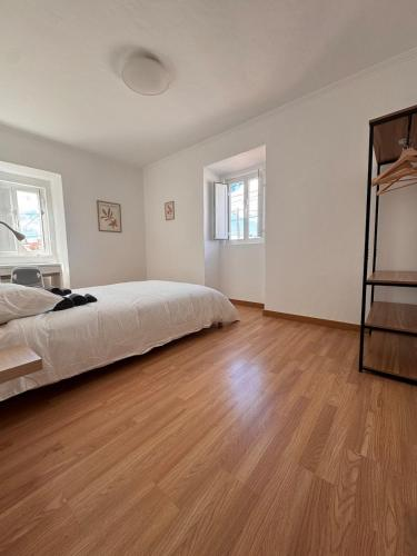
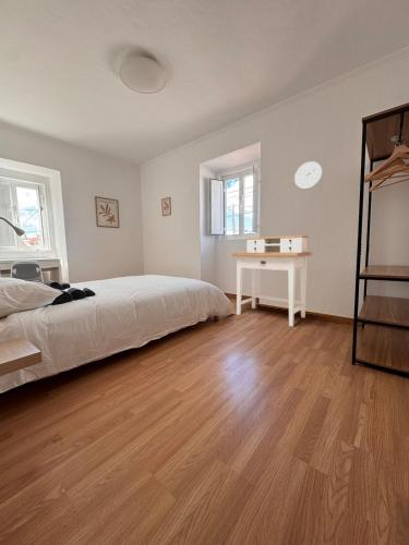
+ wall clock [293,160,323,191]
+ desk [230,234,313,328]
